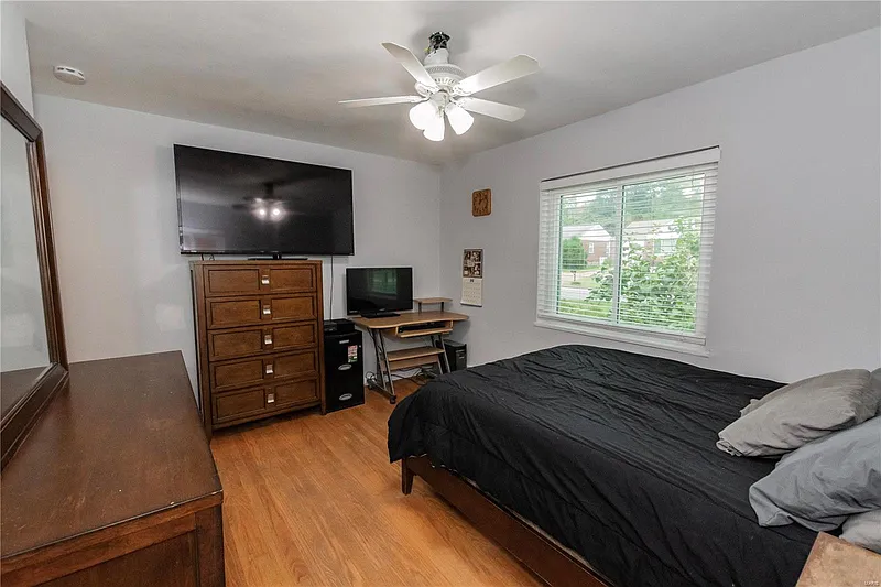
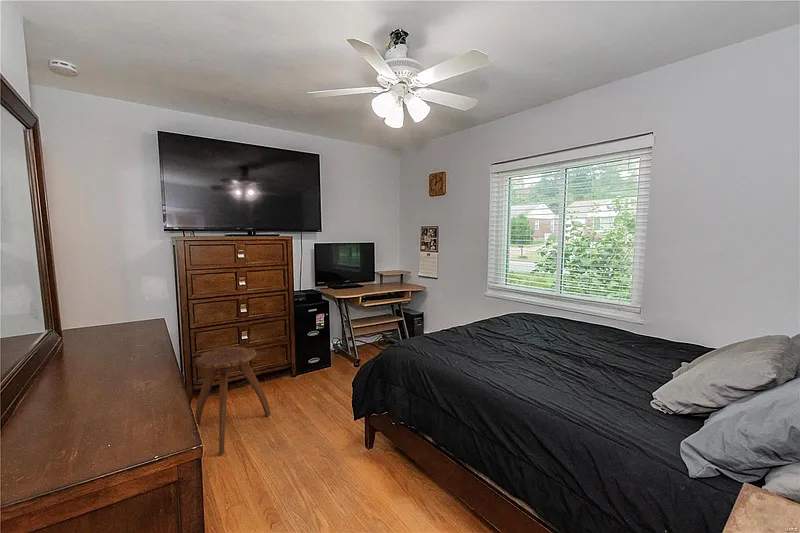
+ stool [194,346,272,456]
